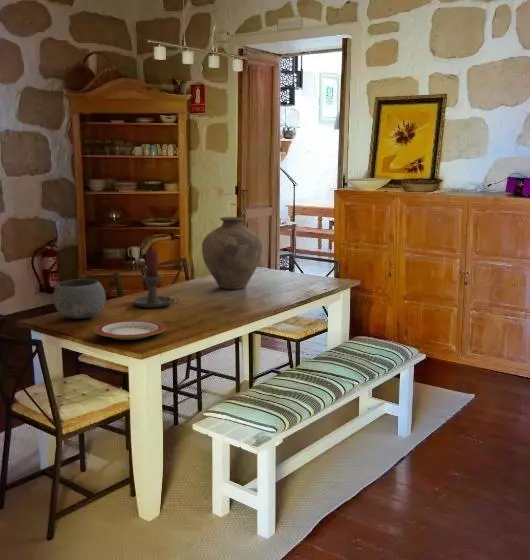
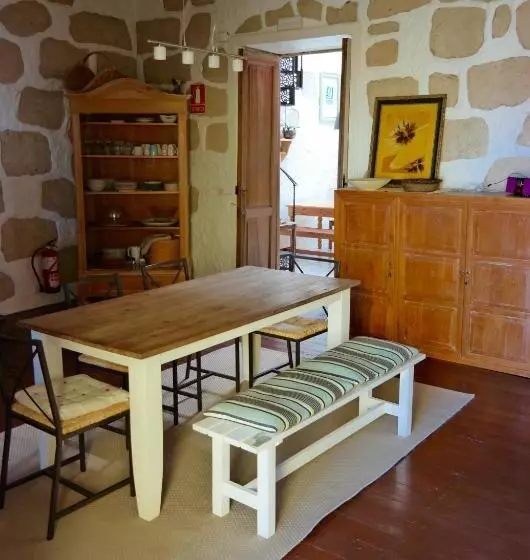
- plate [93,319,167,341]
- bowl [52,278,107,320]
- vase [201,216,263,290]
- candle holder [132,249,180,308]
